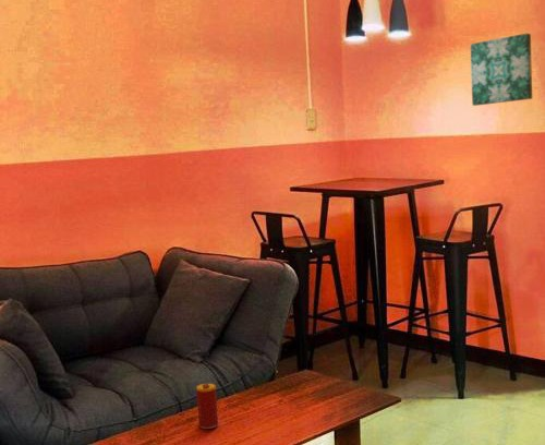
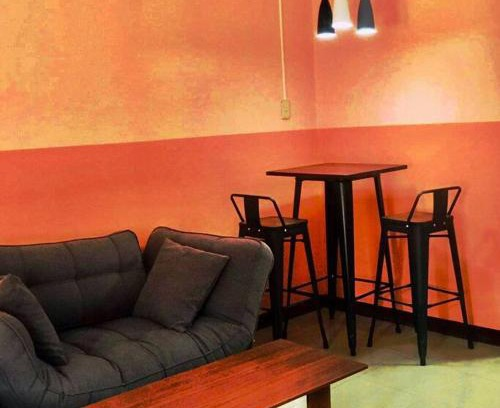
- beverage can [195,383,219,430]
- wall art [470,33,533,107]
